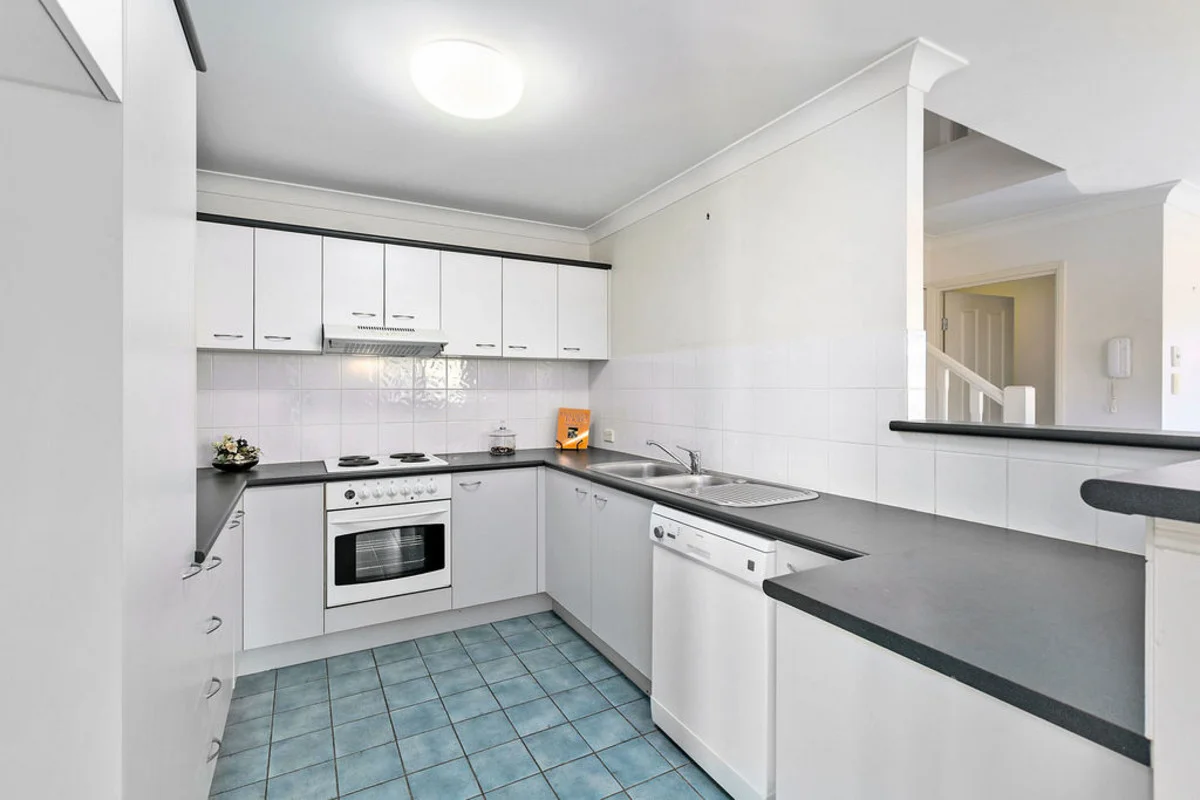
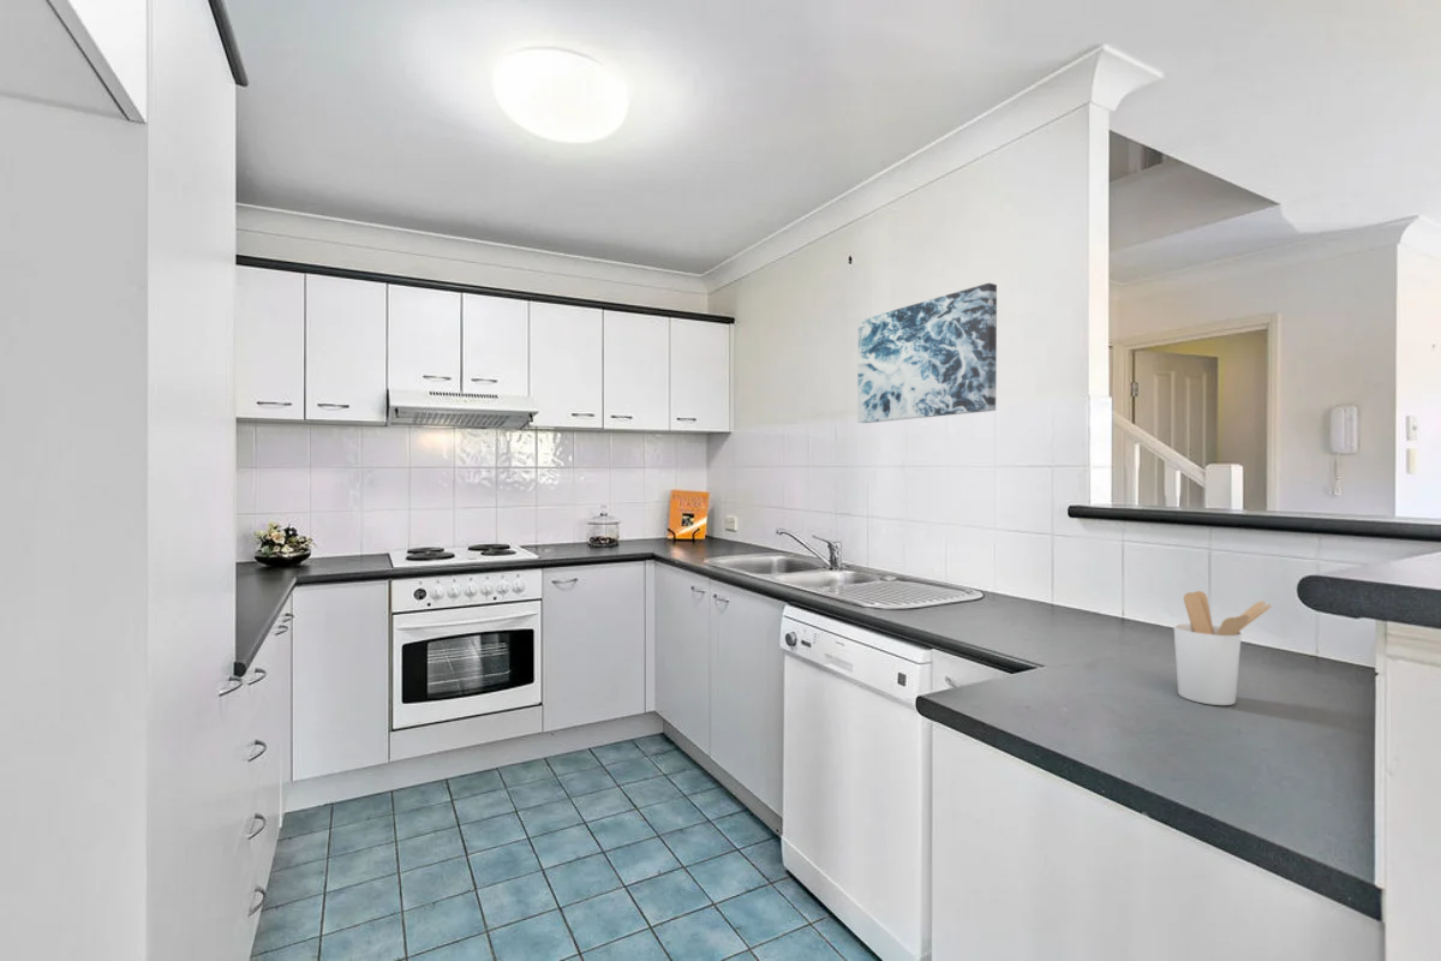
+ wall art [856,282,998,424]
+ utensil holder [1172,590,1273,706]
